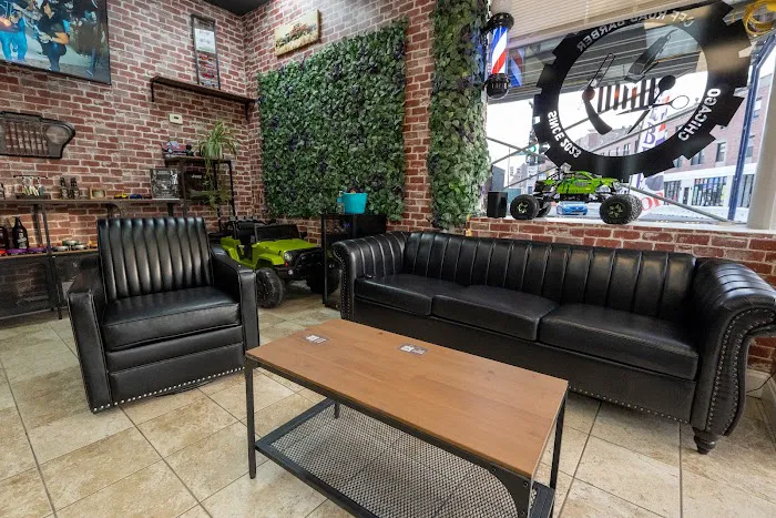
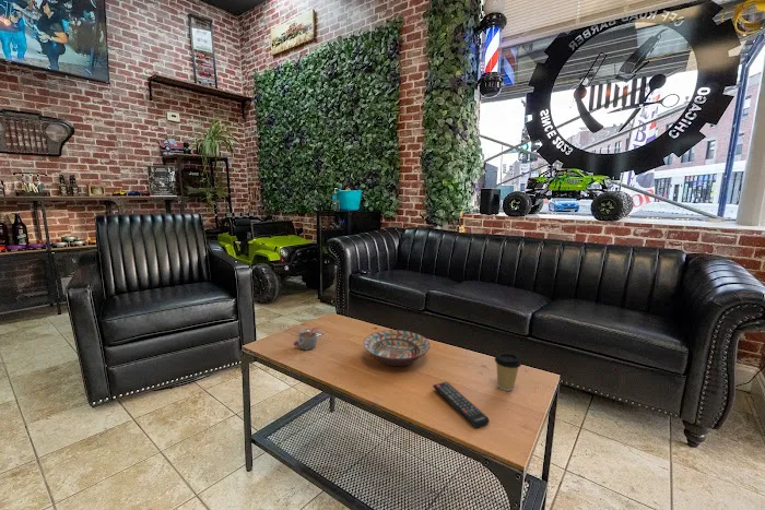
+ coffee cup [494,352,522,392]
+ mug [293,325,320,351]
+ decorative bowl [362,329,432,367]
+ remote control [432,381,491,429]
